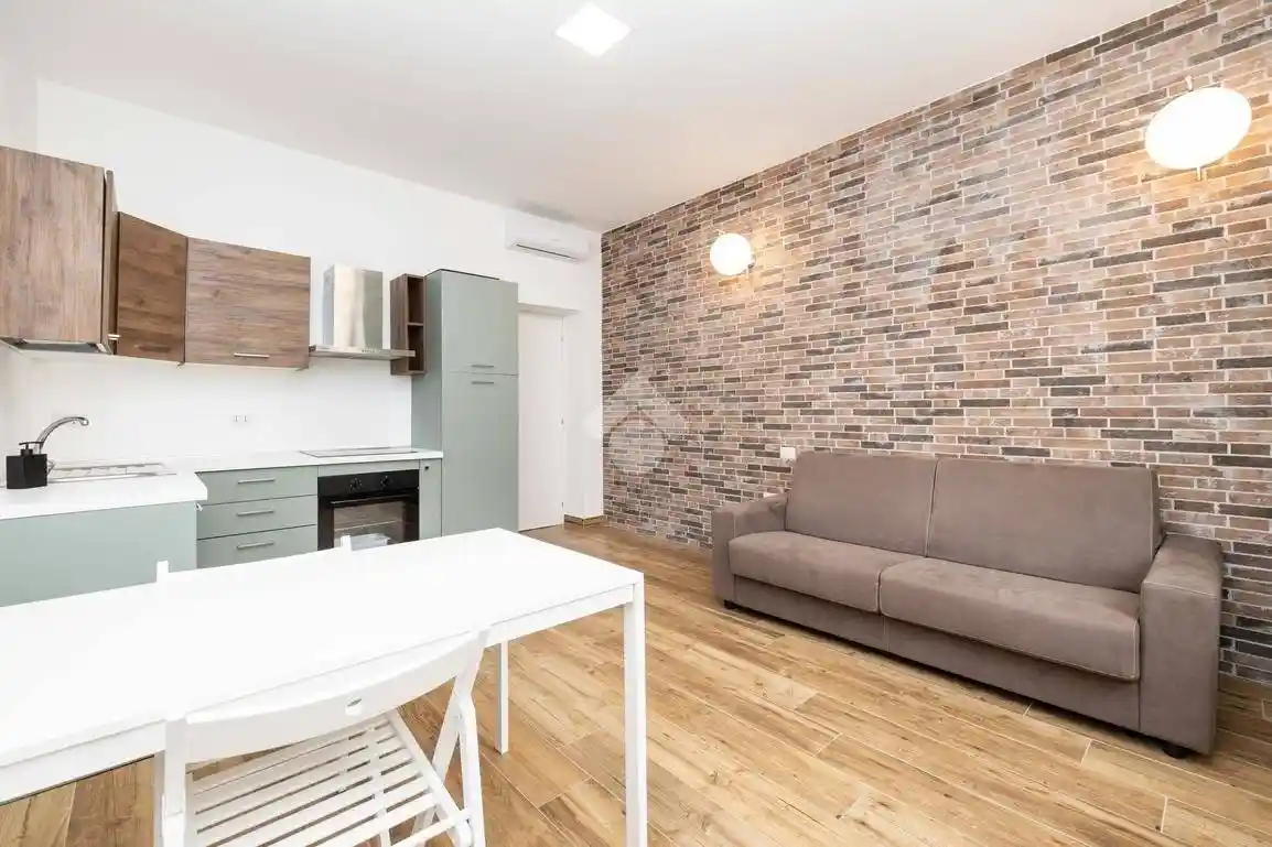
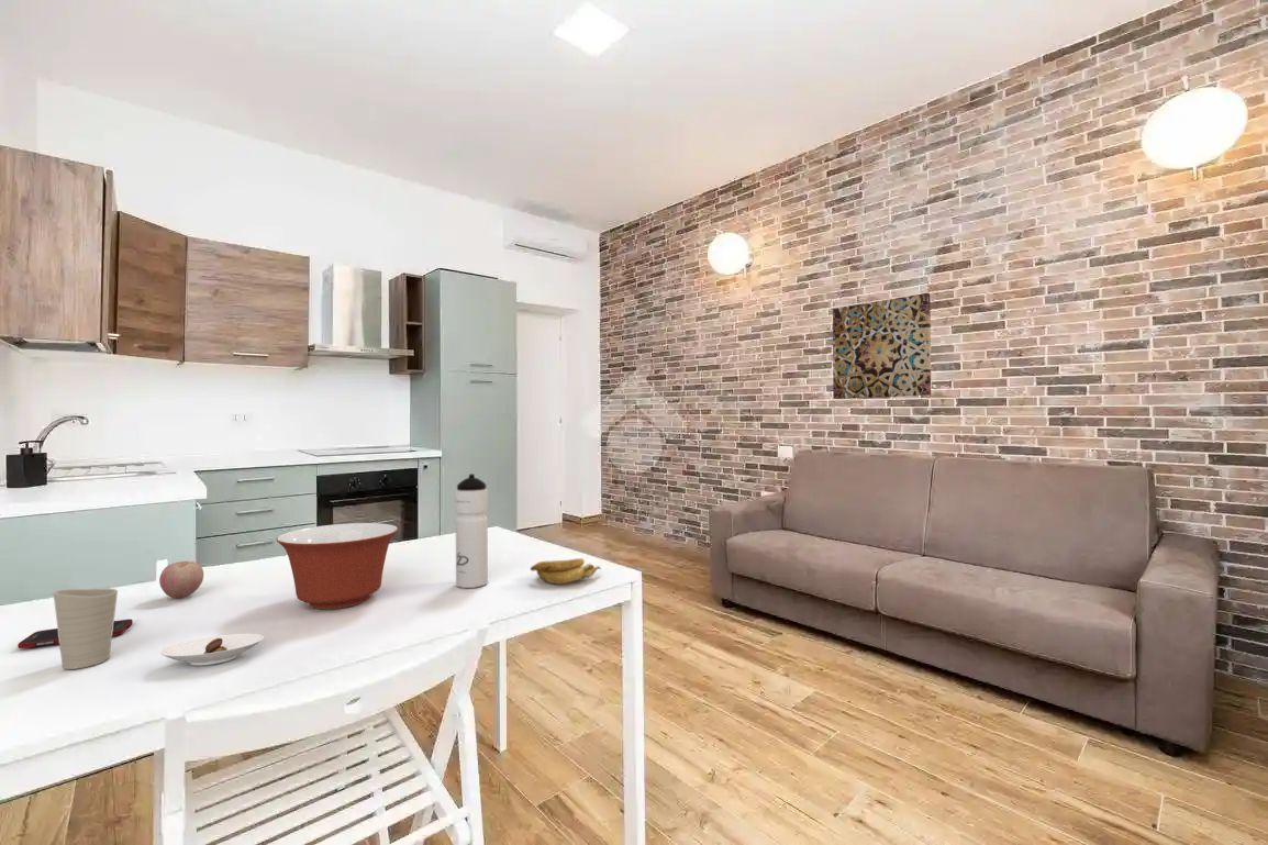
+ mixing bowl [276,522,399,610]
+ saucer [159,633,265,667]
+ cell phone [16,618,134,649]
+ apple [158,560,204,599]
+ wall art [832,292,932,400]
+ water bottle [455,472,489,589]
+ cup [53,587,119,670]
+ banana [530,557,602,585]
